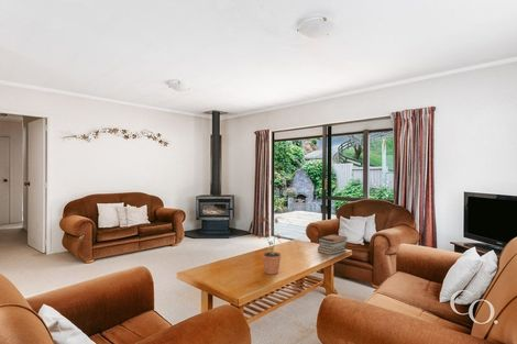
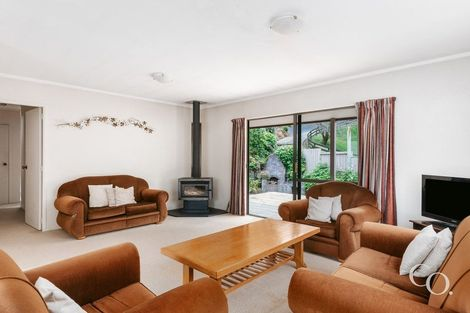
- potted plant [257,215,283,275]
- book stack [317,233,348,256]
